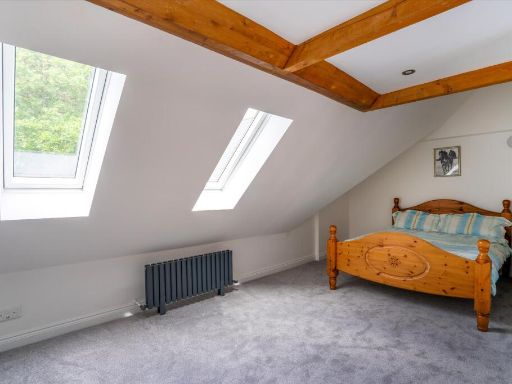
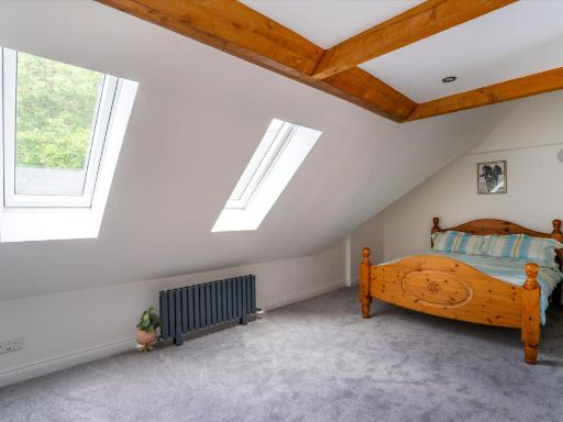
+ potted plant [135,306,164,354]
